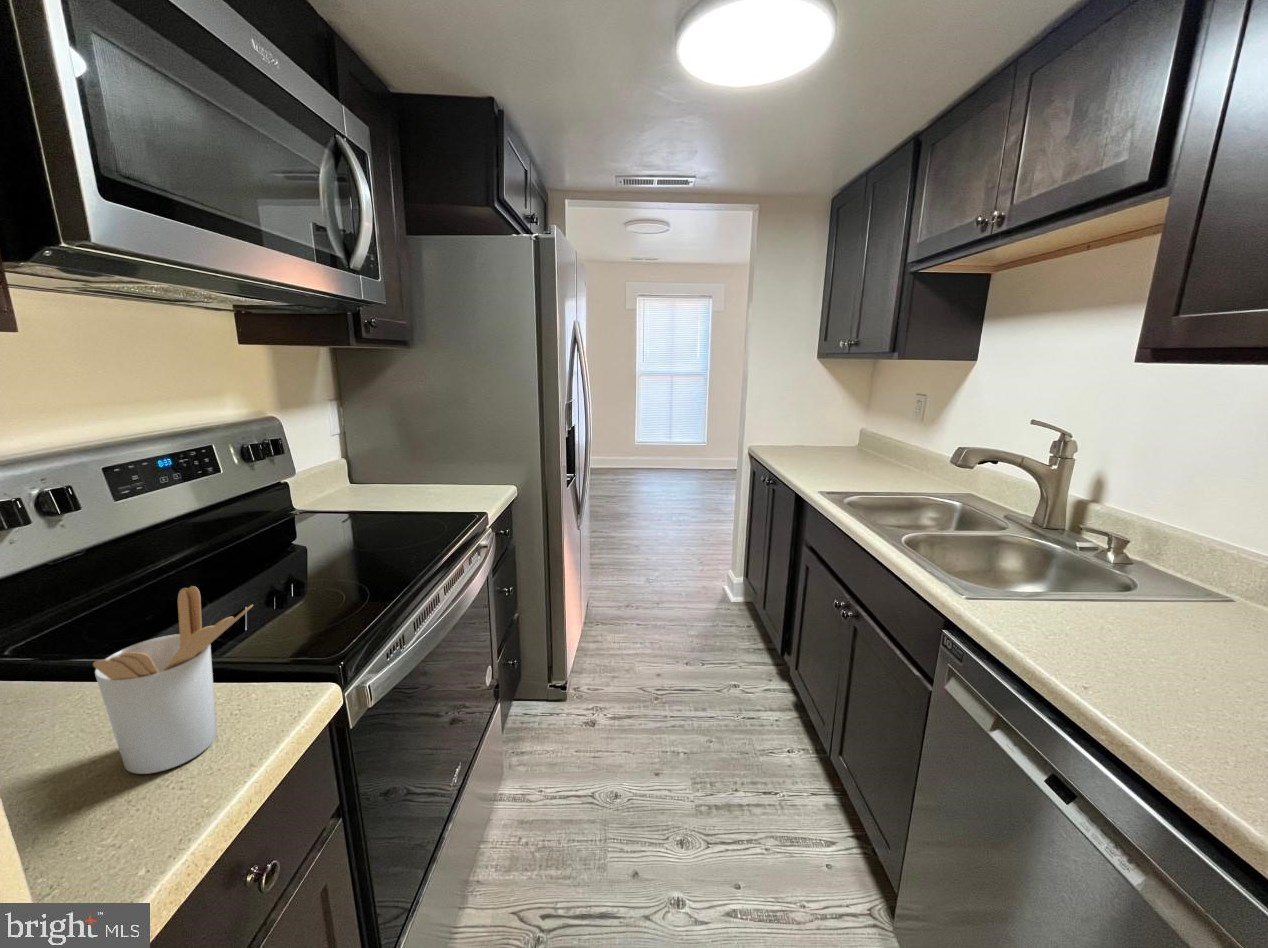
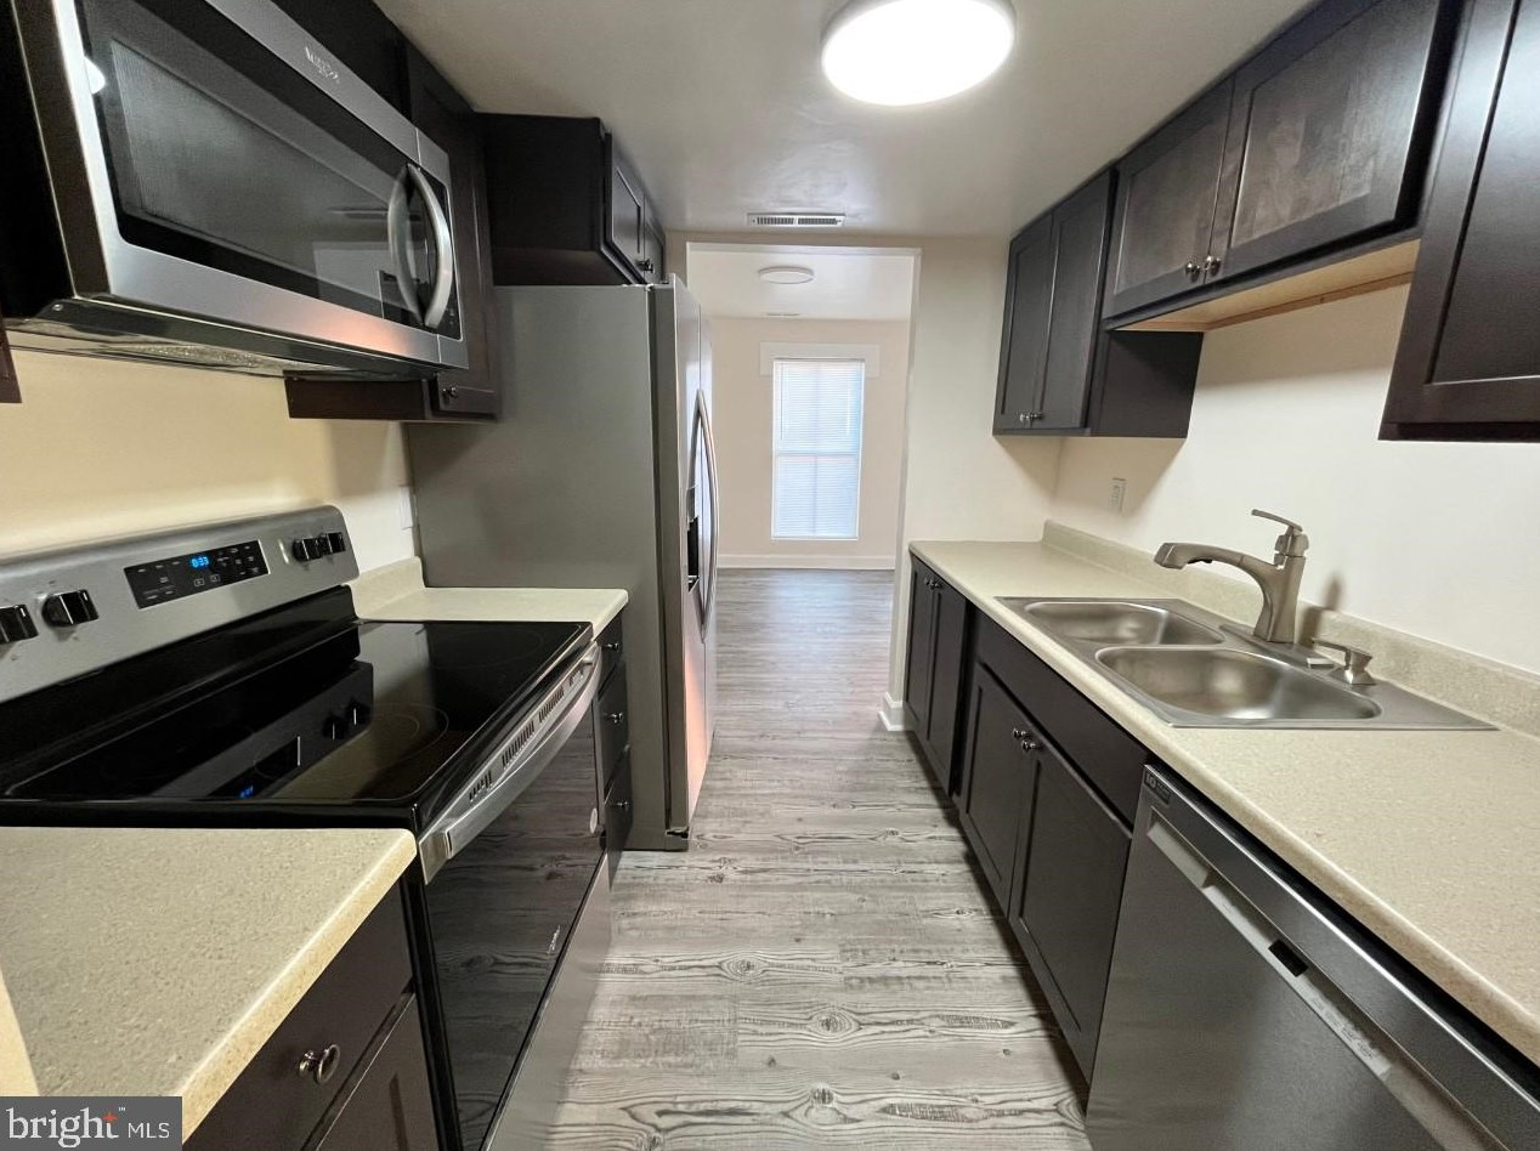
- utensil holder [92,585,254,775]
